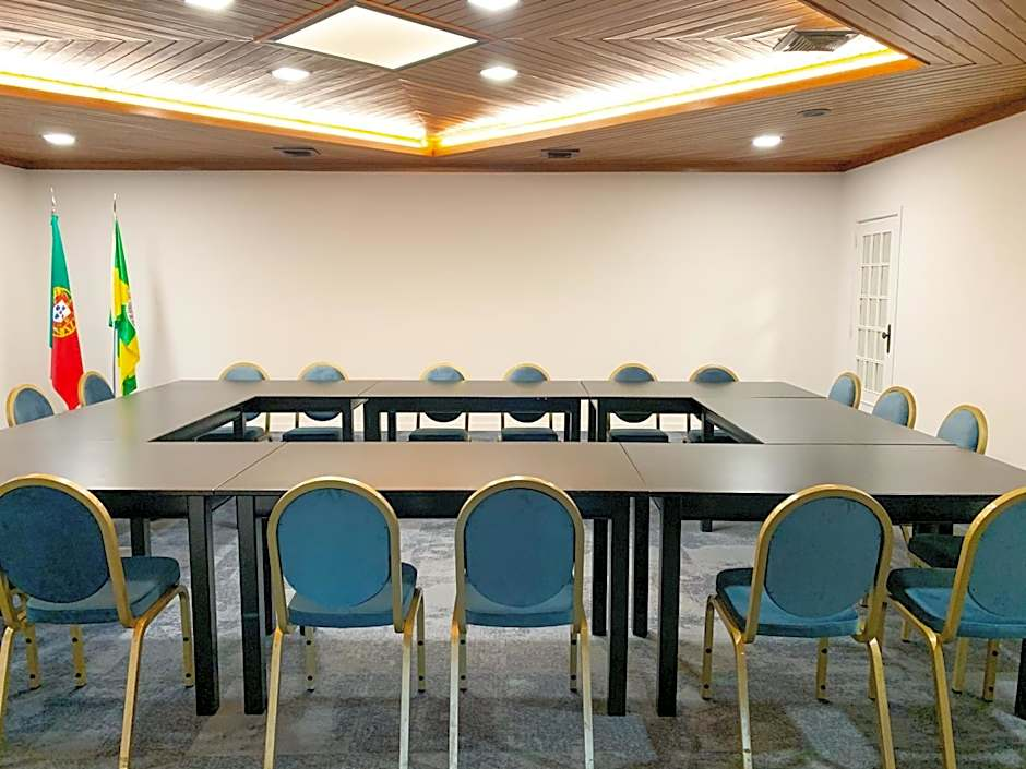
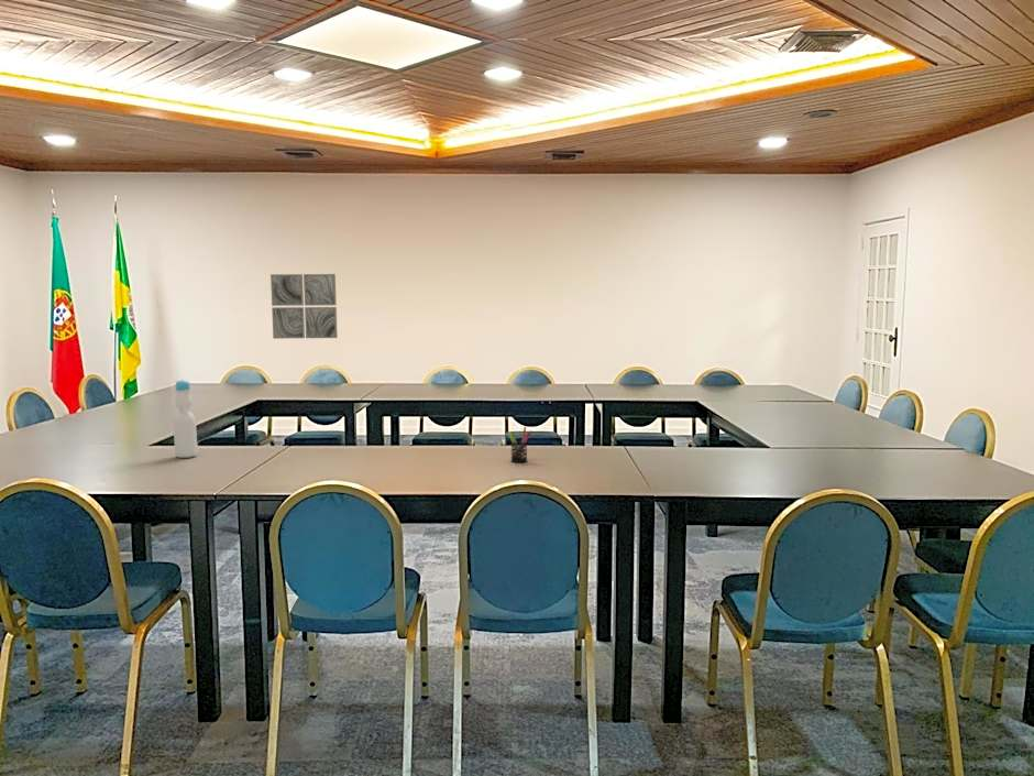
+ wall art [270,273,339,340]
+ pen holder [508,426,532,463]
+ bottle [173,379,198,459]
